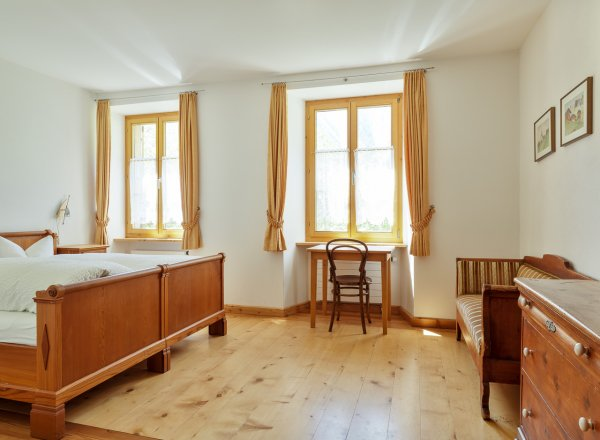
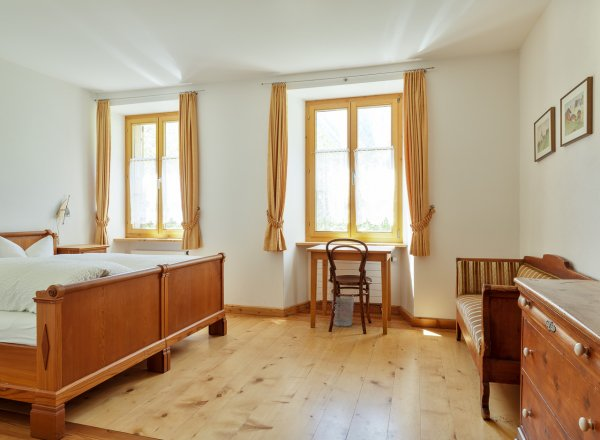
+ wastebasket [331,293,355,327]
